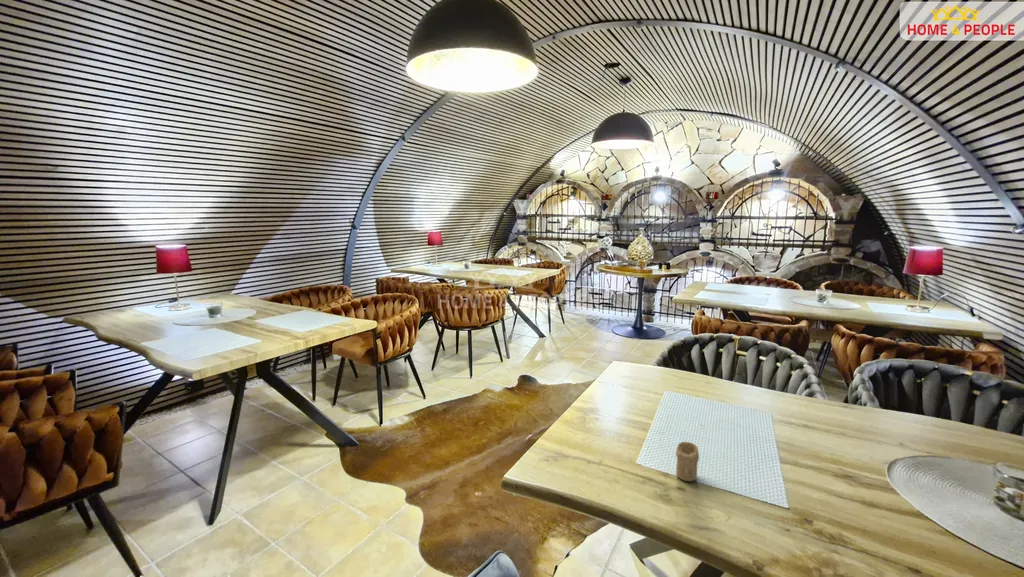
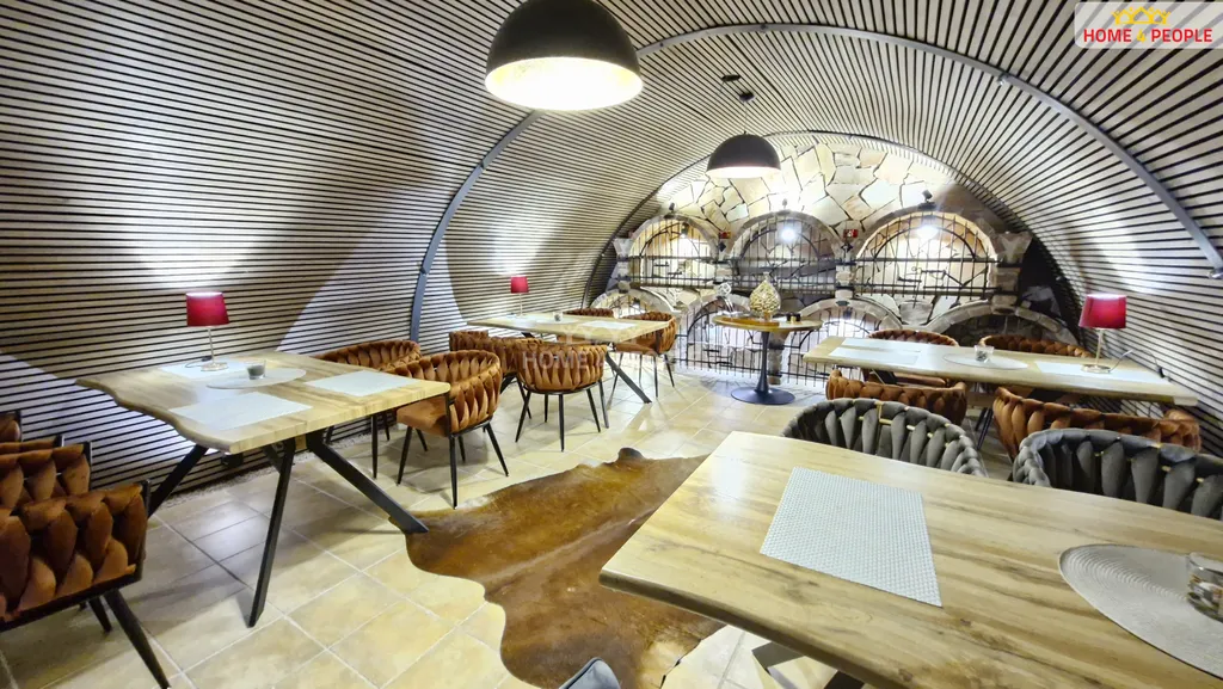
- candle [675,441,700,482]
